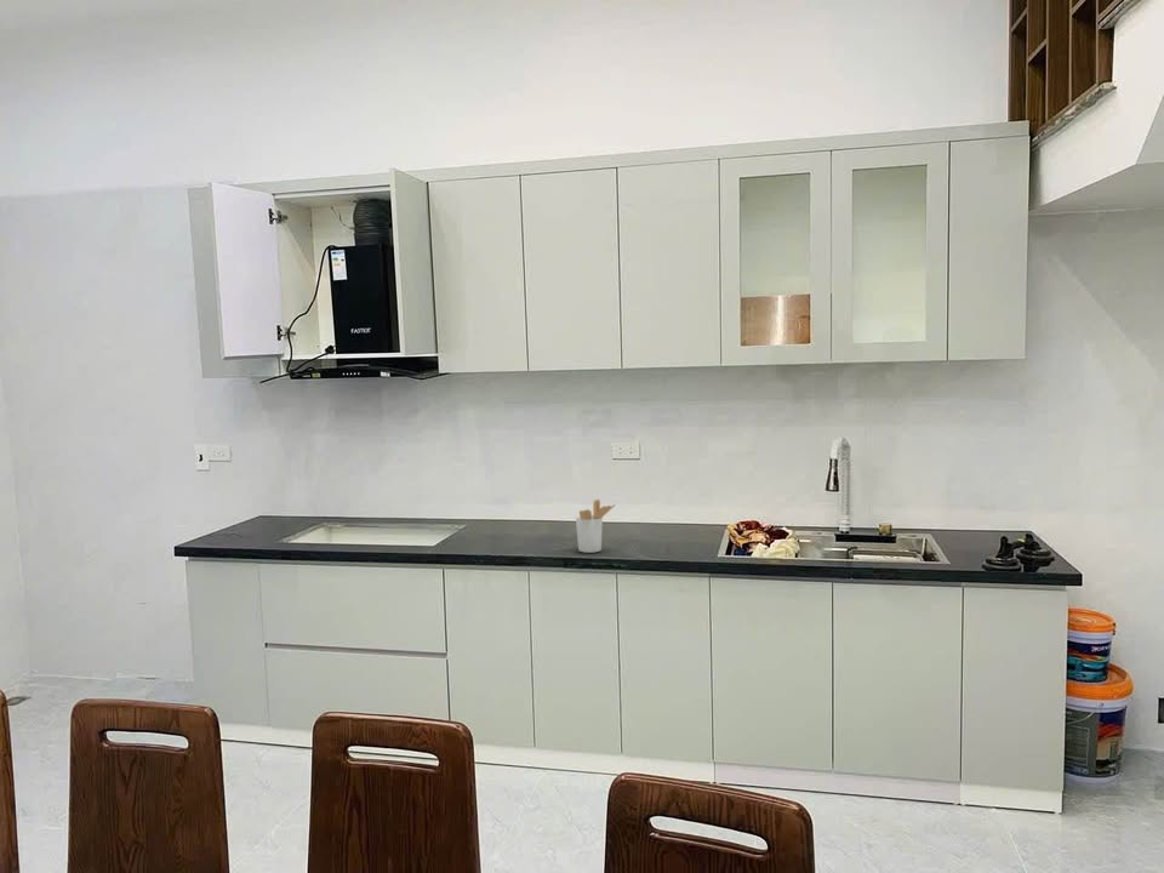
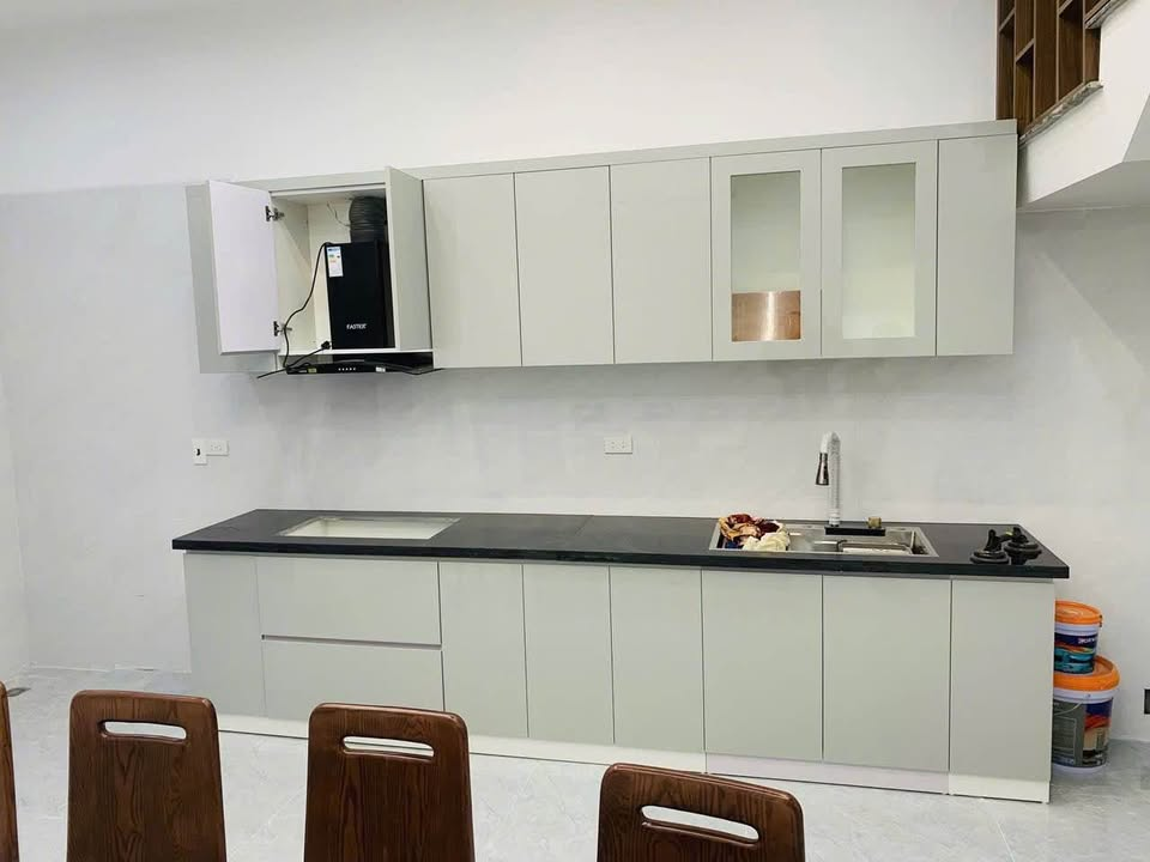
- utensil holder [575,498,617,554]
